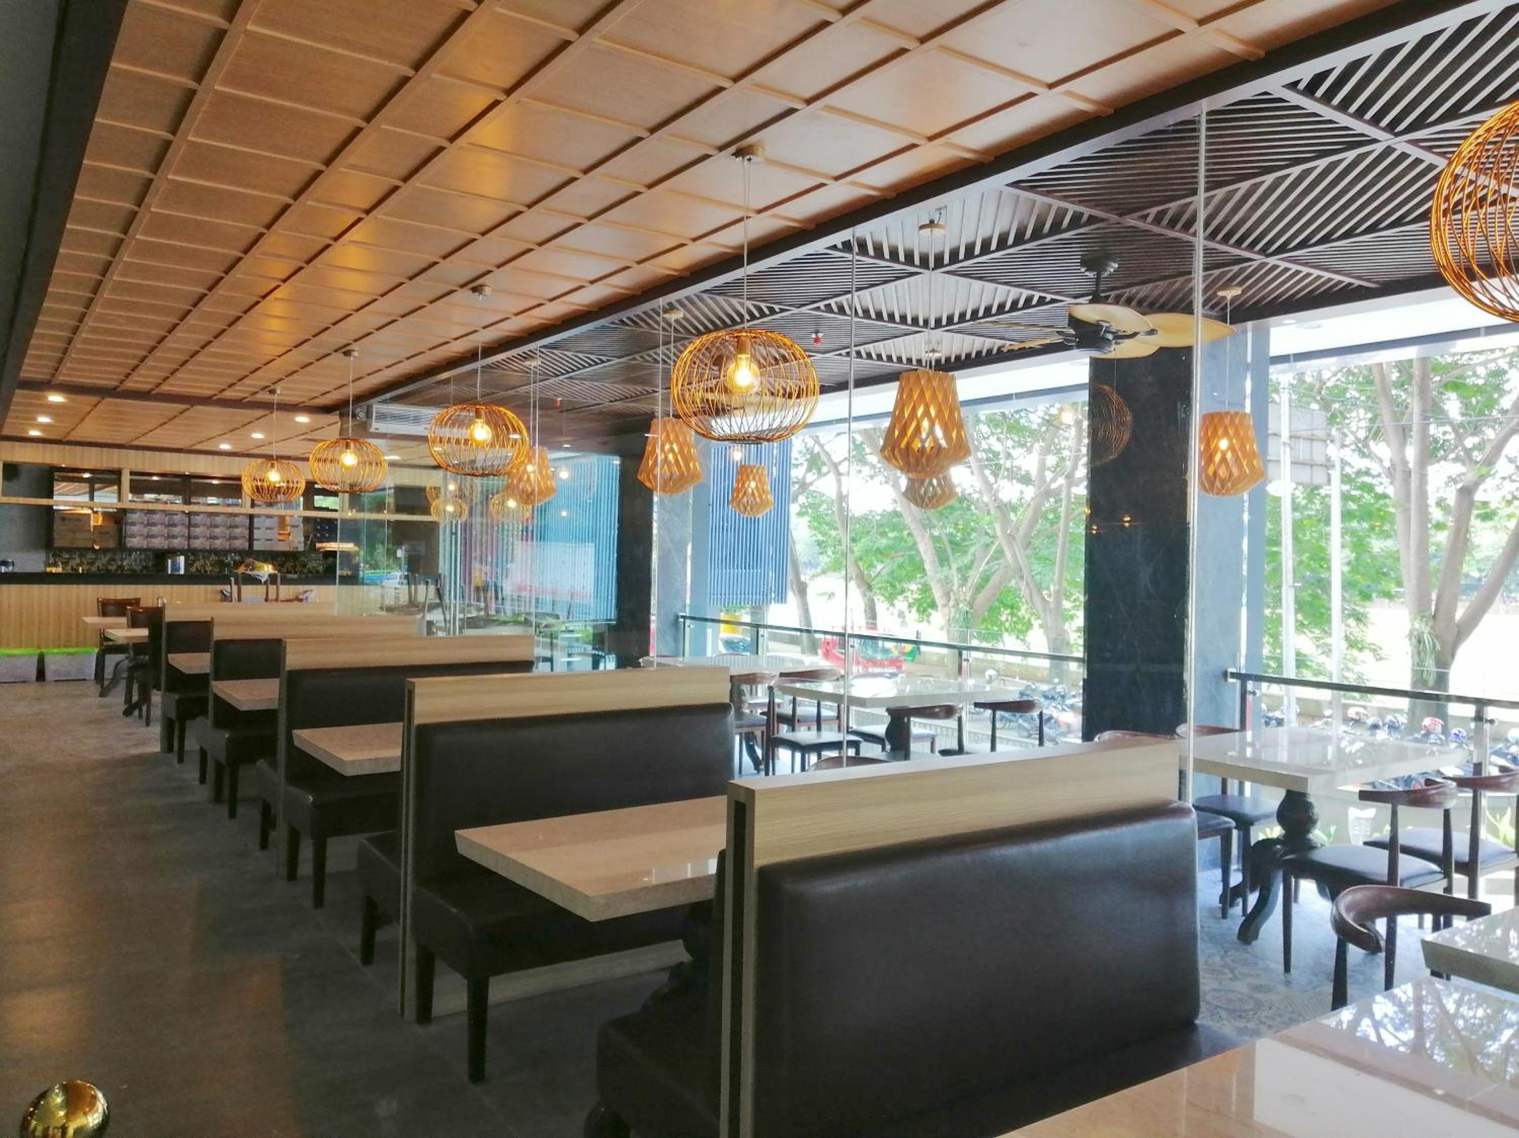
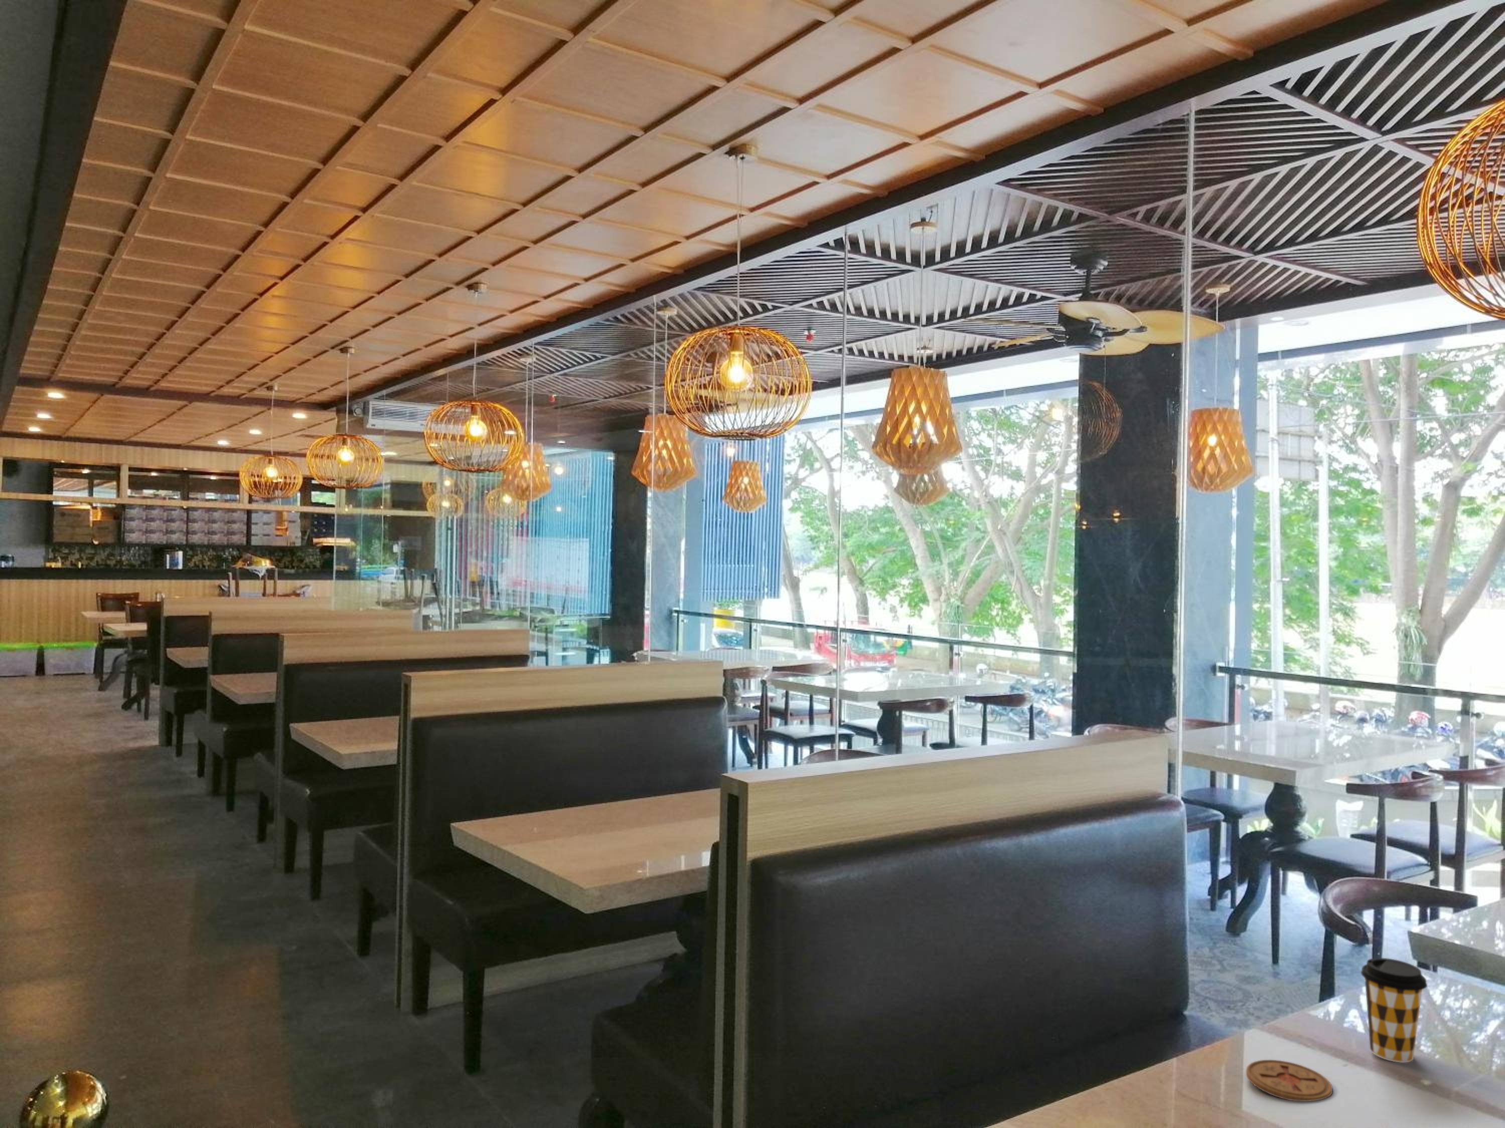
+ coaster [1245,1059,1333,1102]
+ coffee cup [1360,957,1428,1063]
